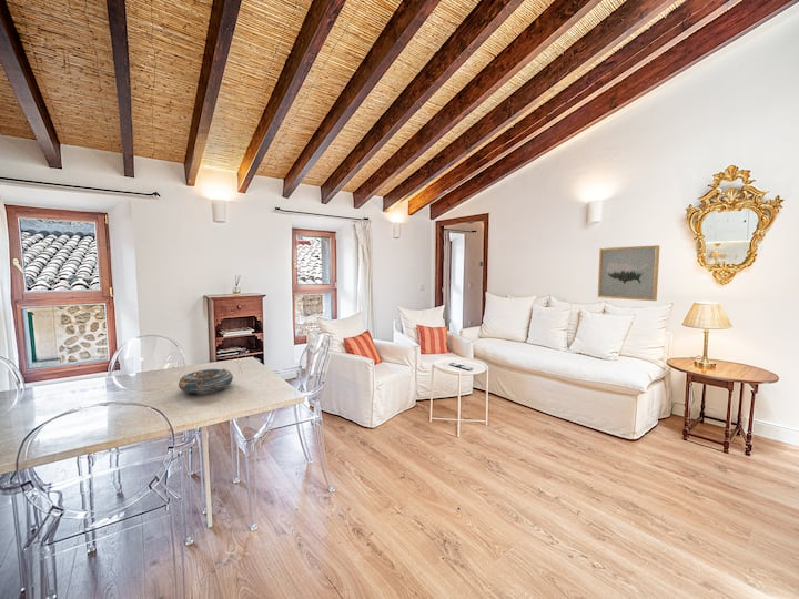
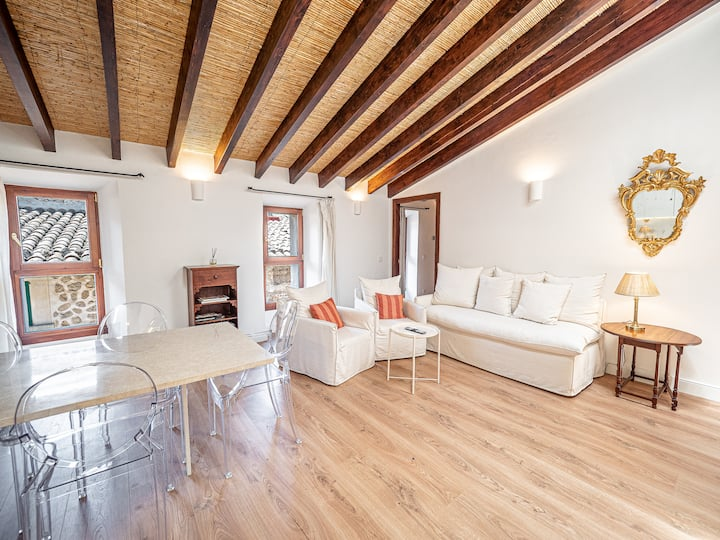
- wall art [597,244,660,302]
- decorative bowl [178,367,234,395]
